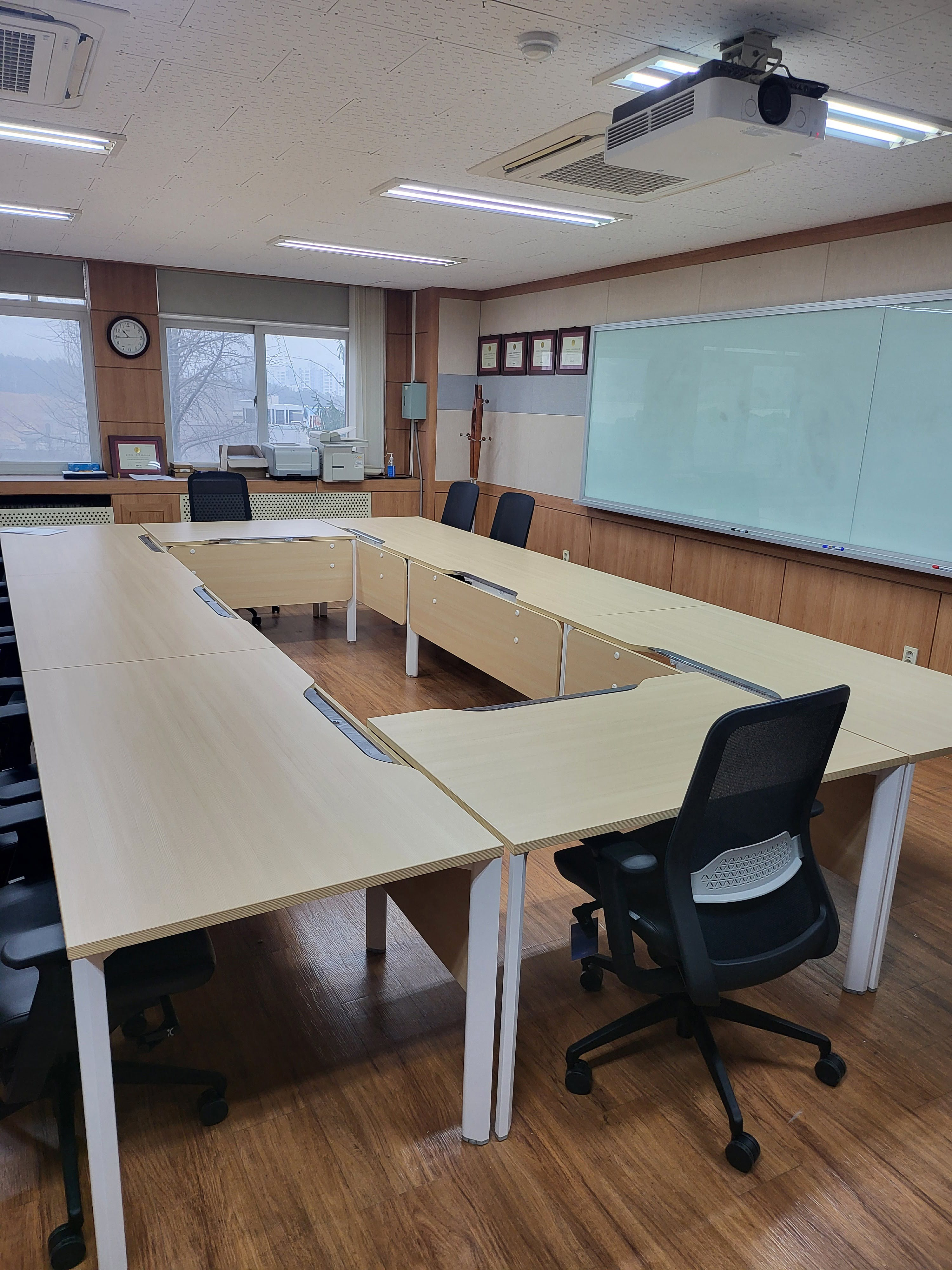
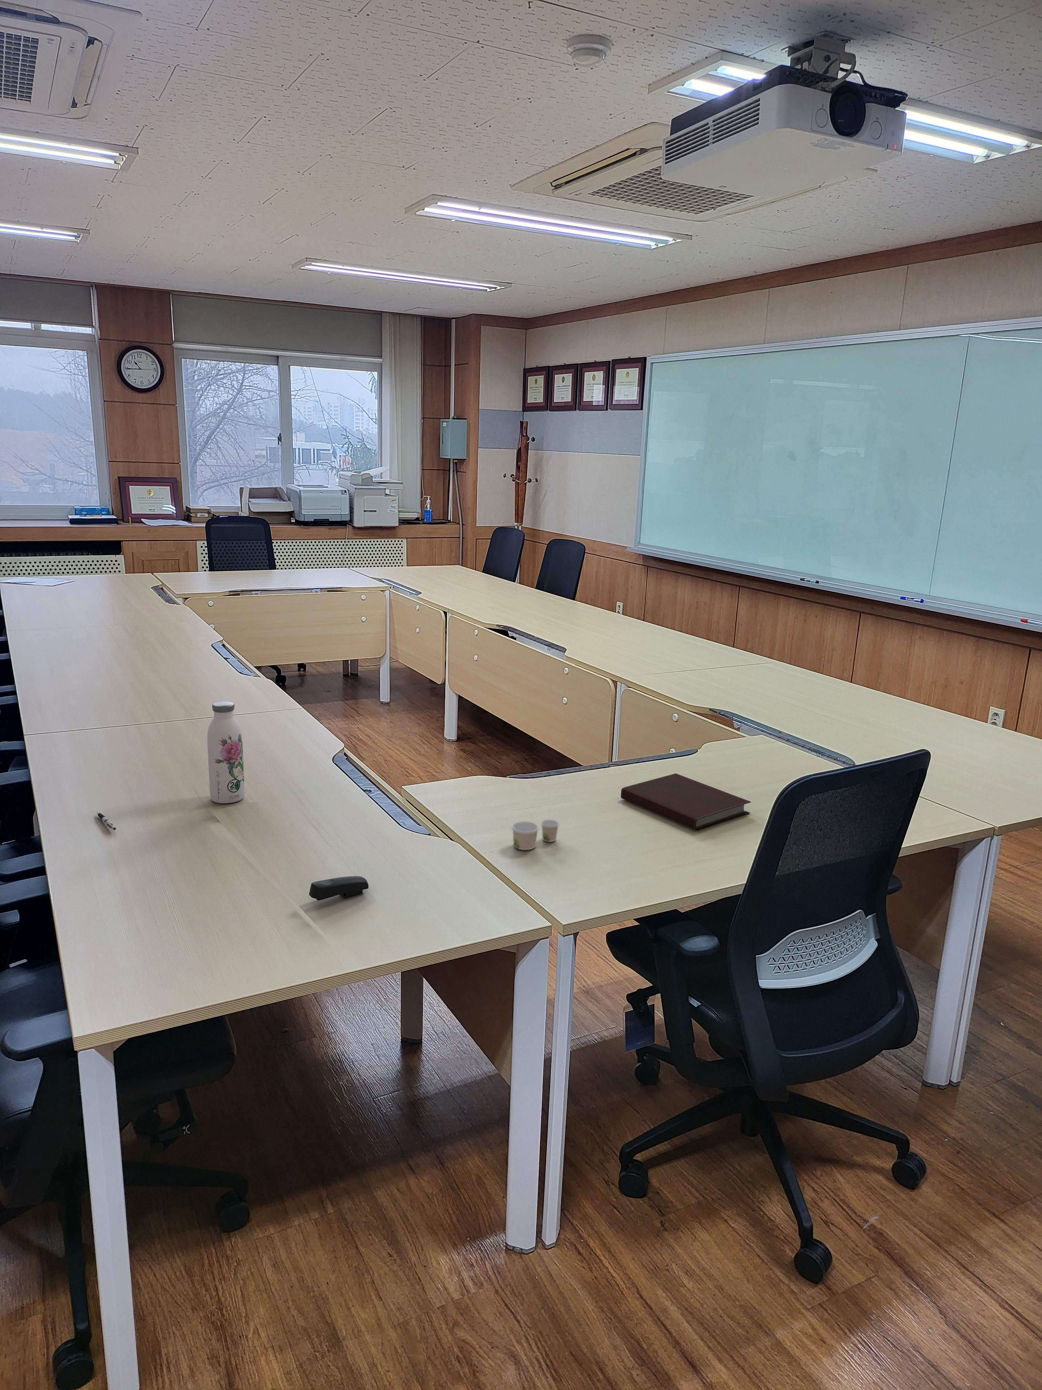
+ pen [96,812,116,831]
+ water bottle [207,700,245,803]
+ paper cup [511,820,559,850]
+ notebook [621,773,752,831]
+ stapler [309,876,369,901]
